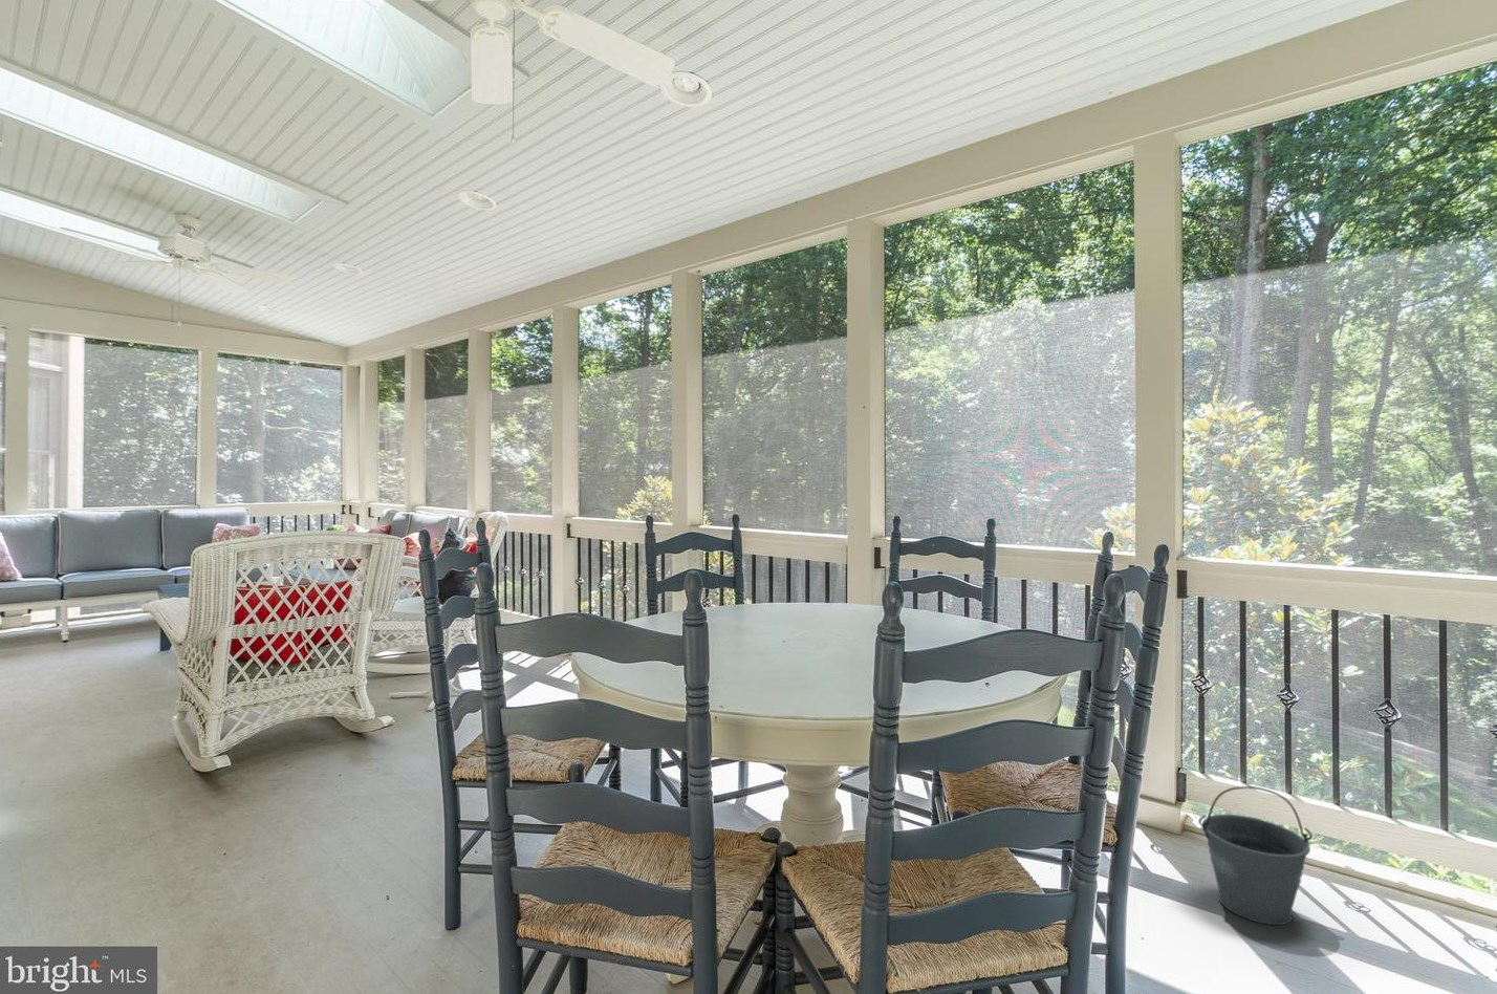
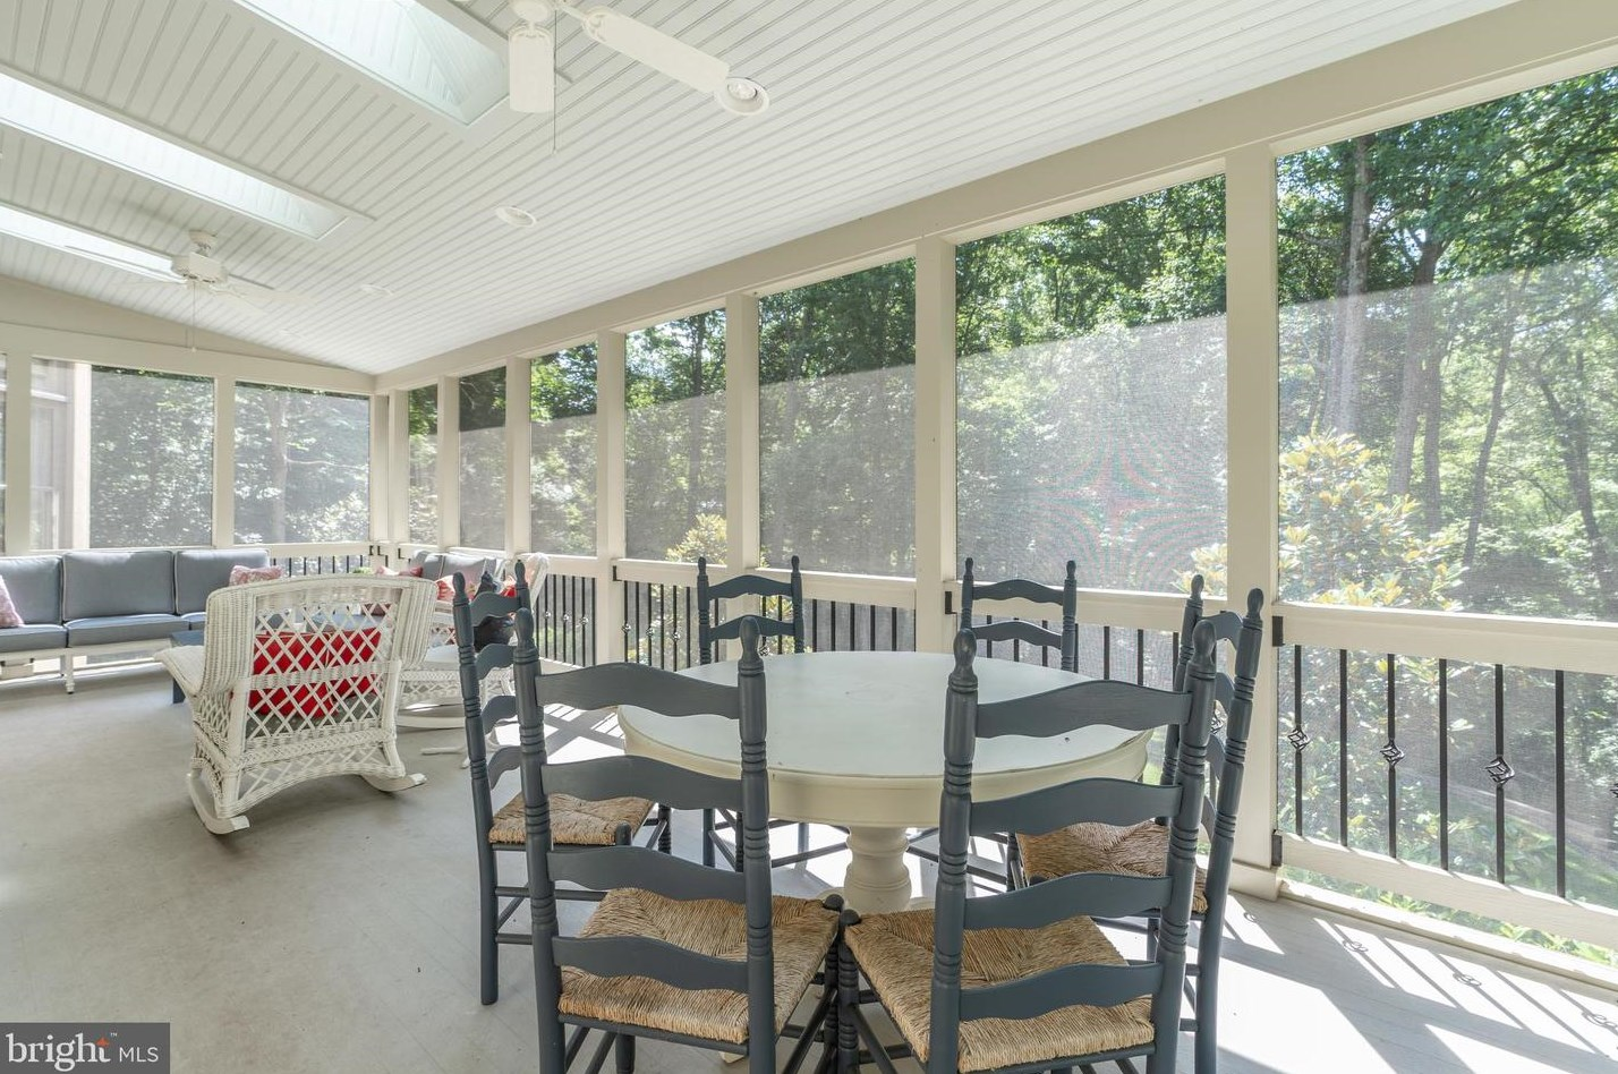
- bucket [1198,785,1314,926]
